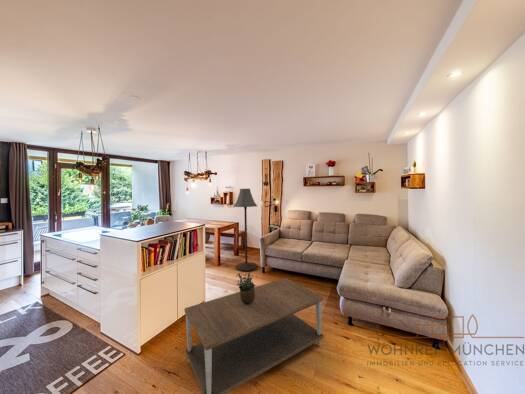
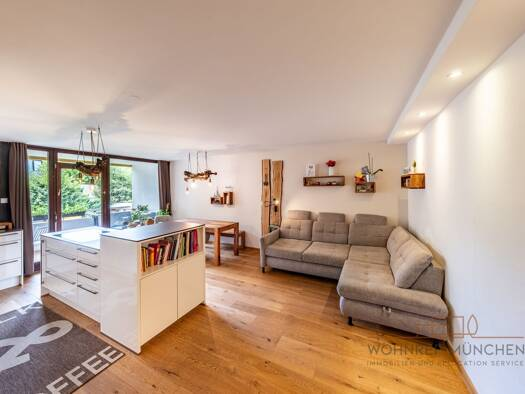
- potted plant [236,271,256,304]
- coffee table [184,277,325,394]
- floor lamp [233,188,258,272]
